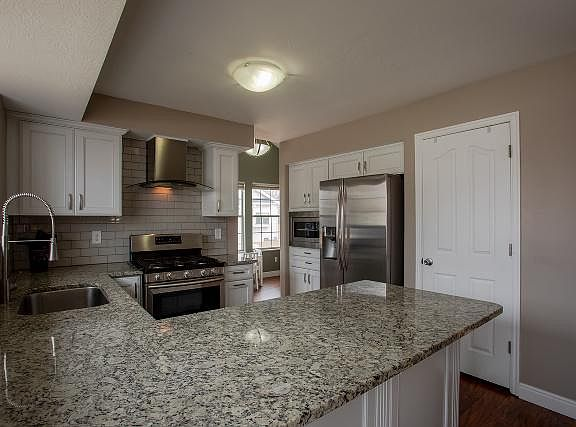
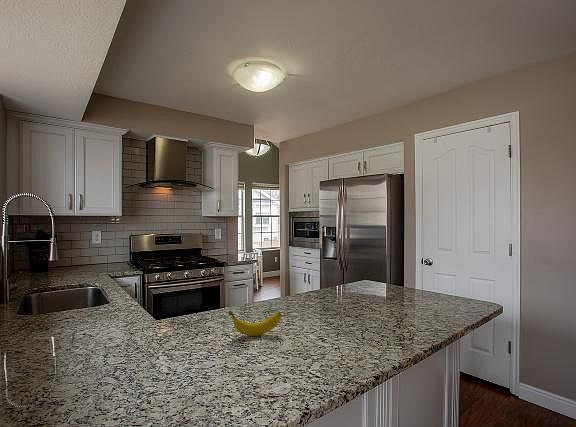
+ banana [227,309,283,337]
